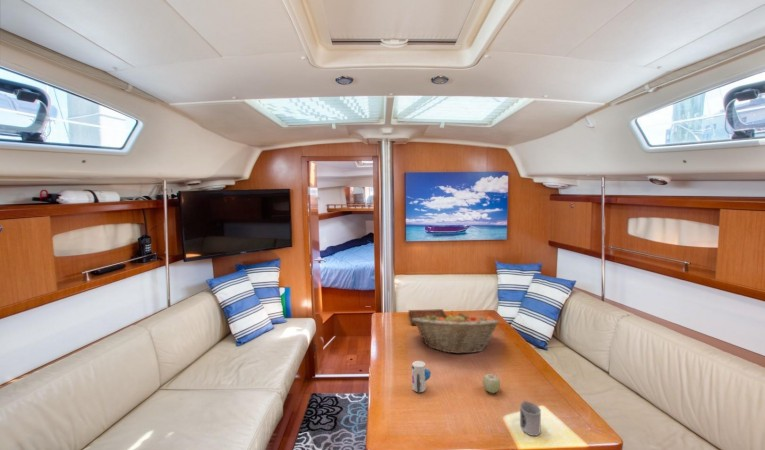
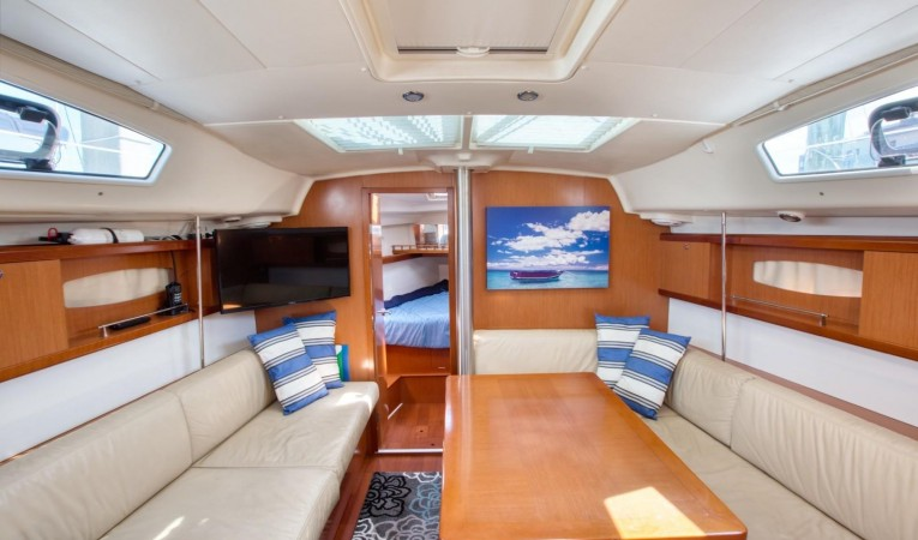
- fruit [482,373,501,394]
- fruit basket [412,311,500,355]
- bible [408,308,448,326]
- toy [411,360,432,395]
- cup [519,399,542,437]
